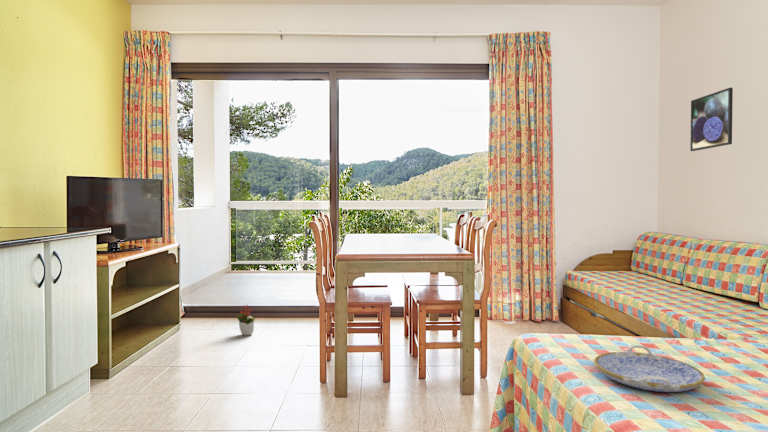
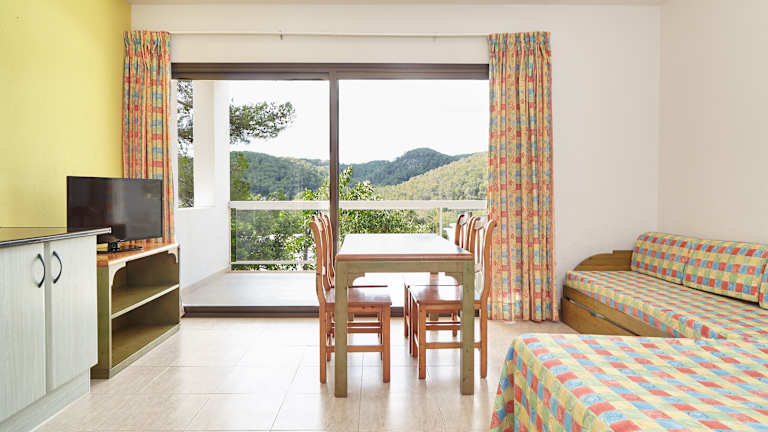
- serving tray [593,344,706,393]
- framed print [689,87,734,152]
- decorative plant [236,304,256,336]
